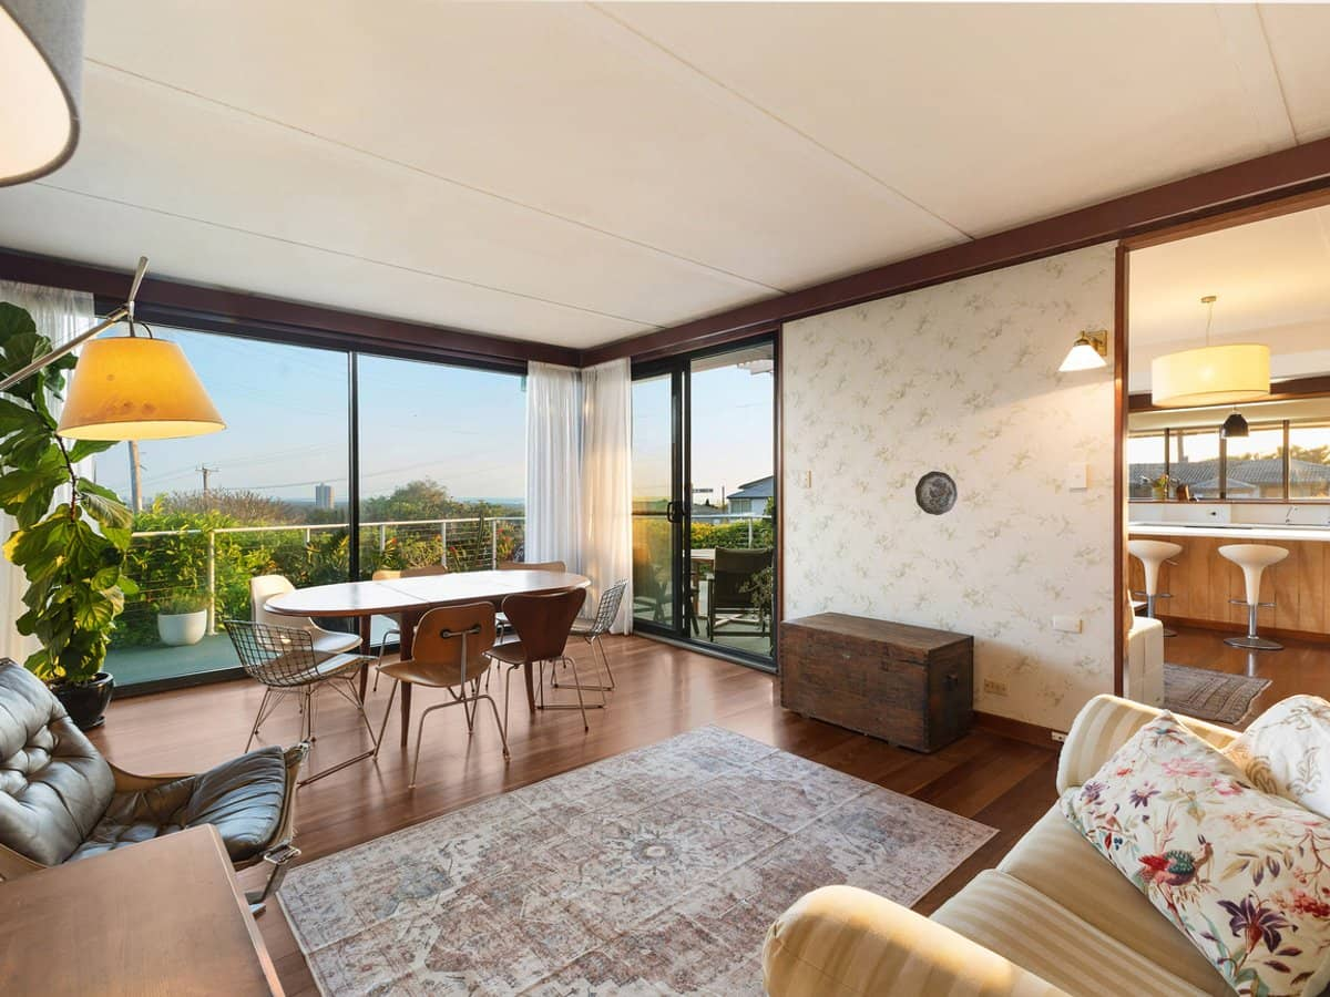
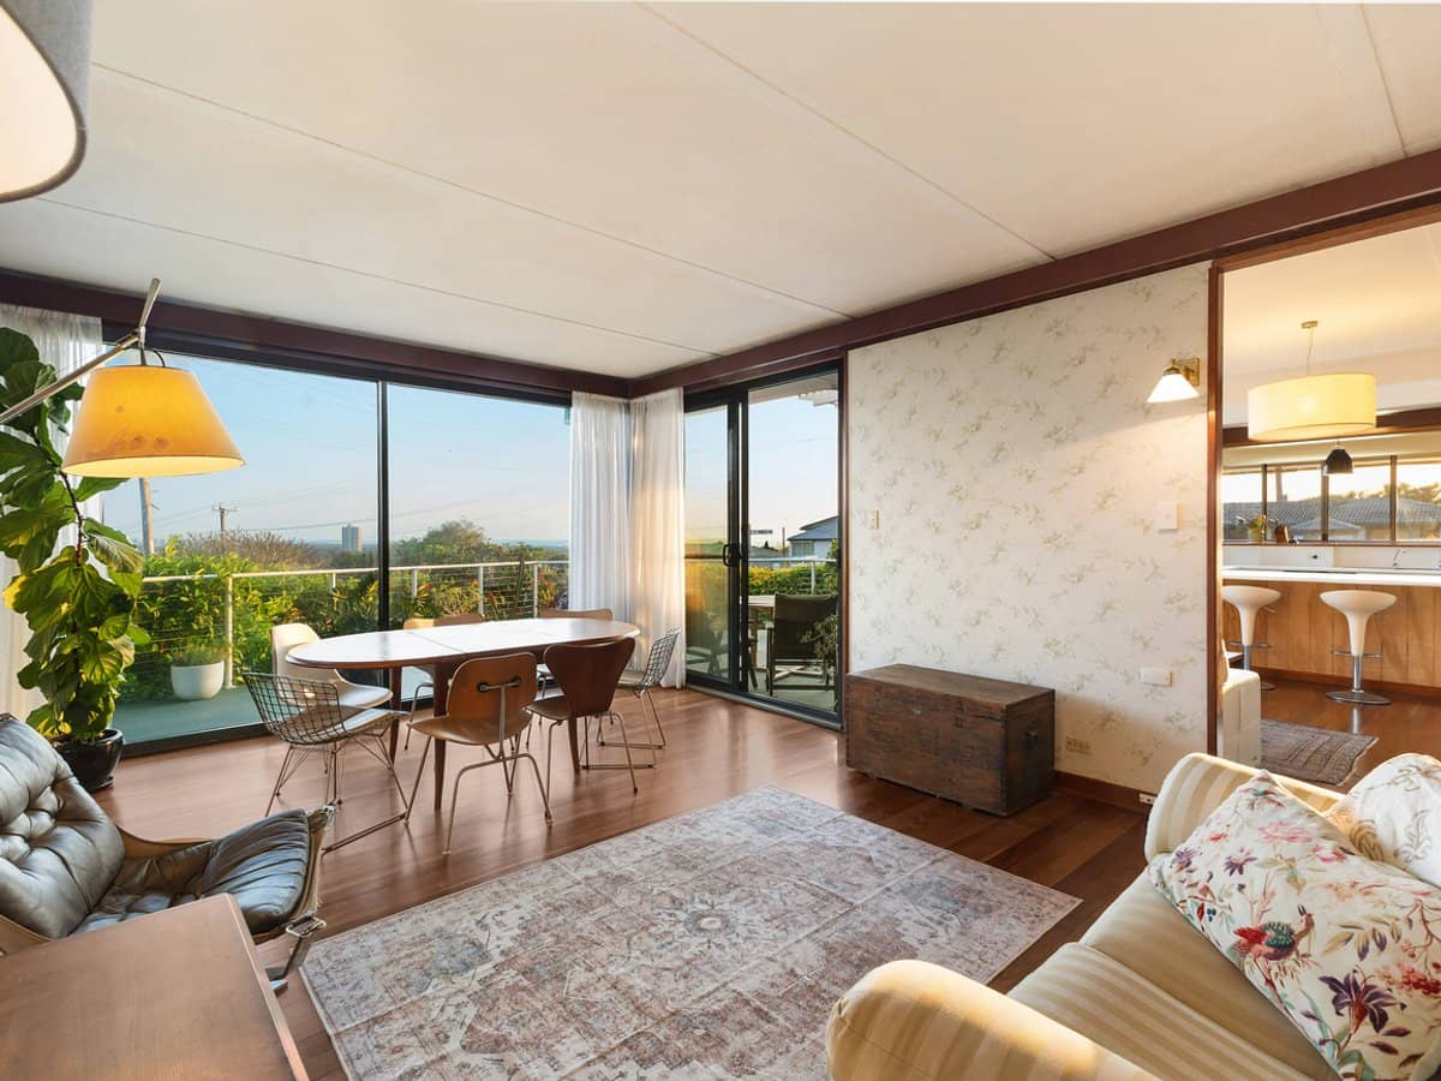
- decorative plate [914,470,959,516]
